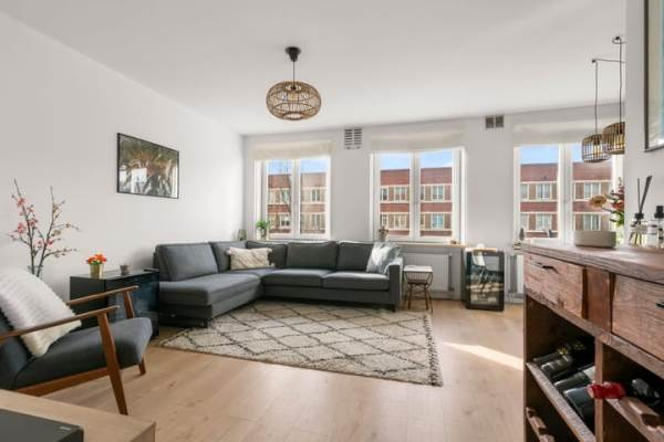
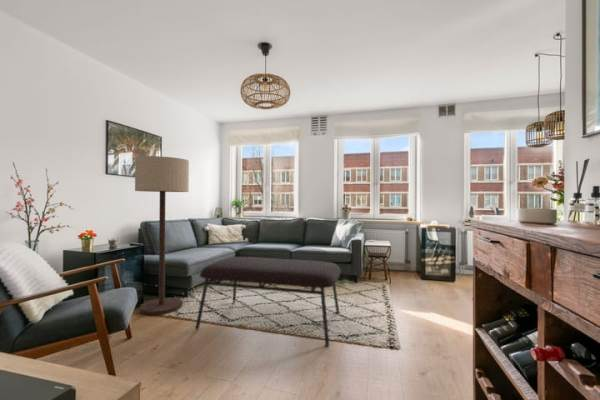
+ coffee table [194,256,342,348]
+ floor lamp [134,155,190,316]
